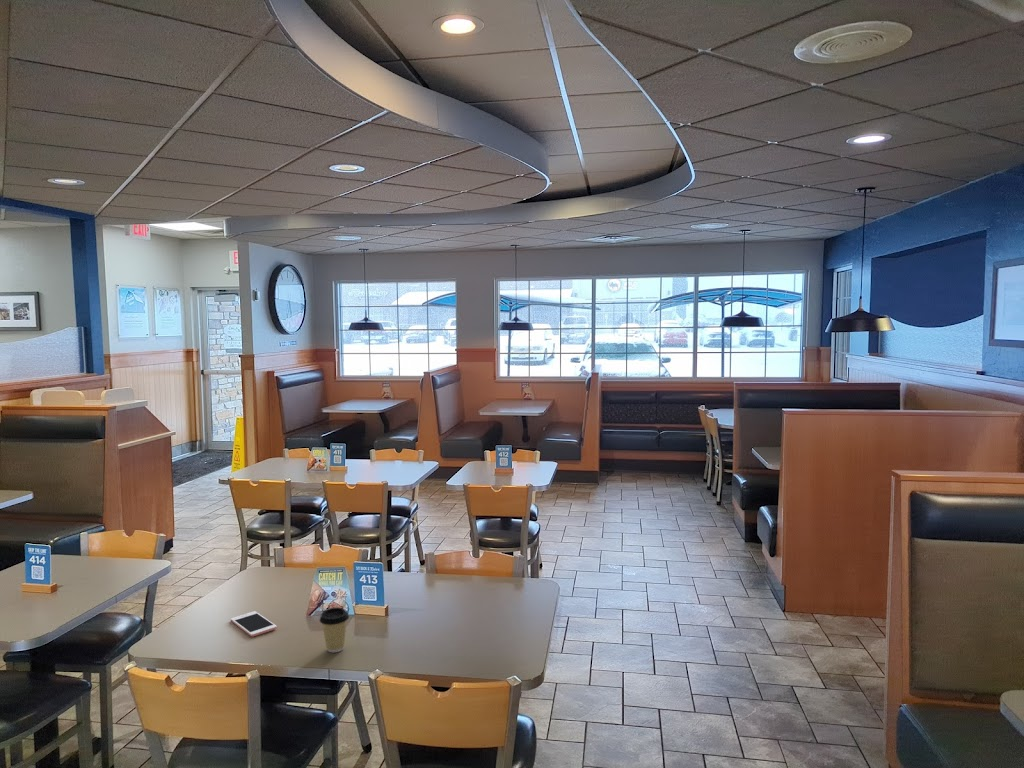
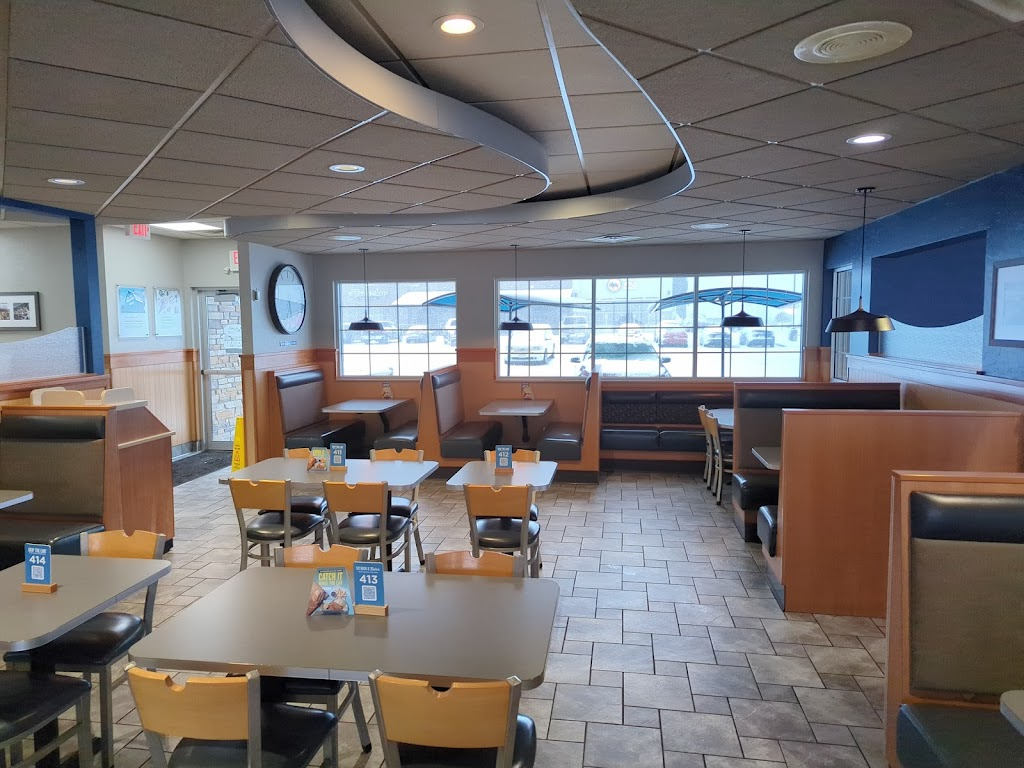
- coffee cup [319,607,350,653]
- cell phone [230,610,278,638]
